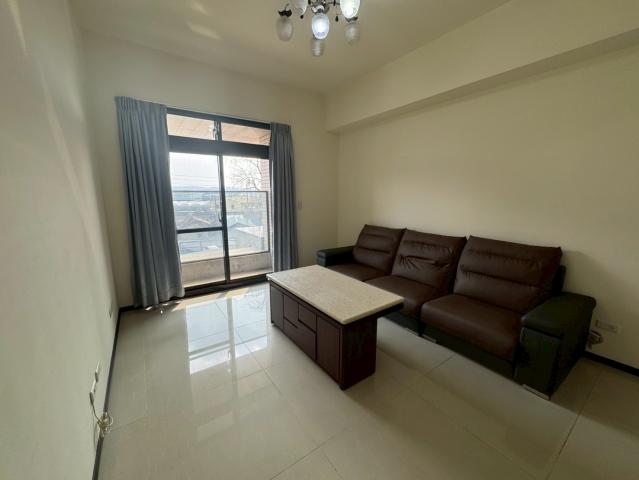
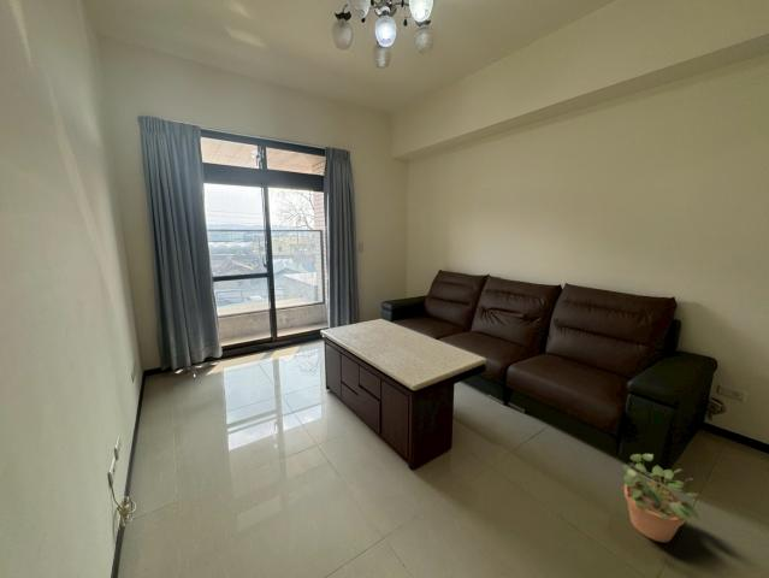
+ potted plant [622,453,703,543]
